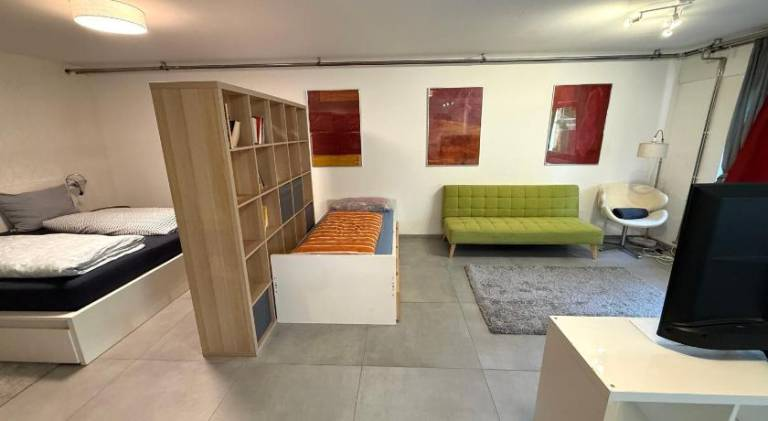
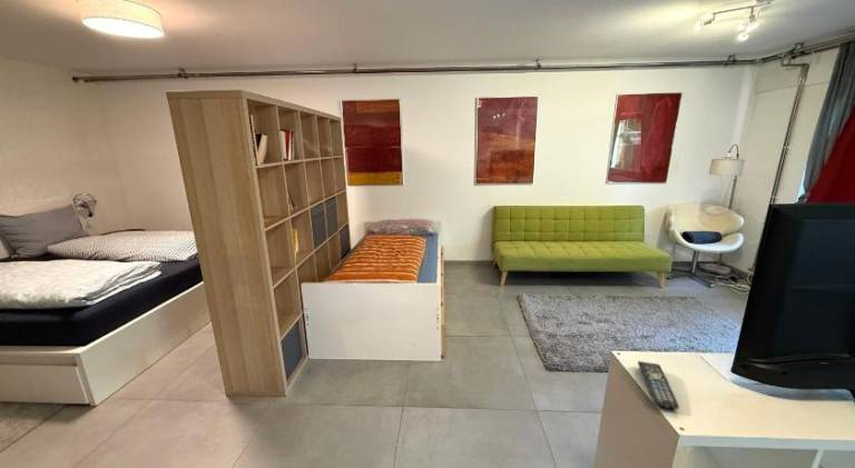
+ remote control [637,360,680,410]
